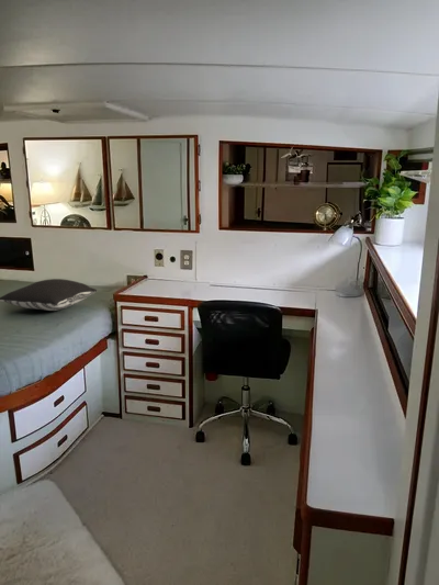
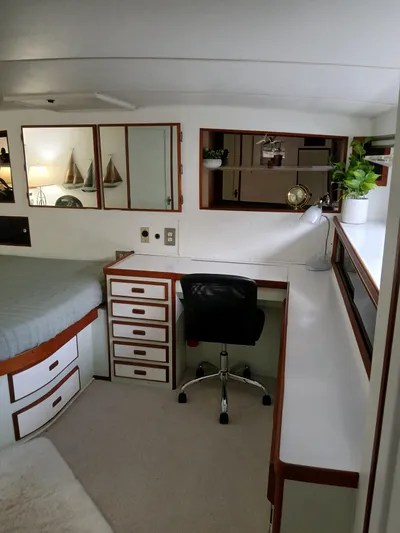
- pillow [0,278,98,312]
